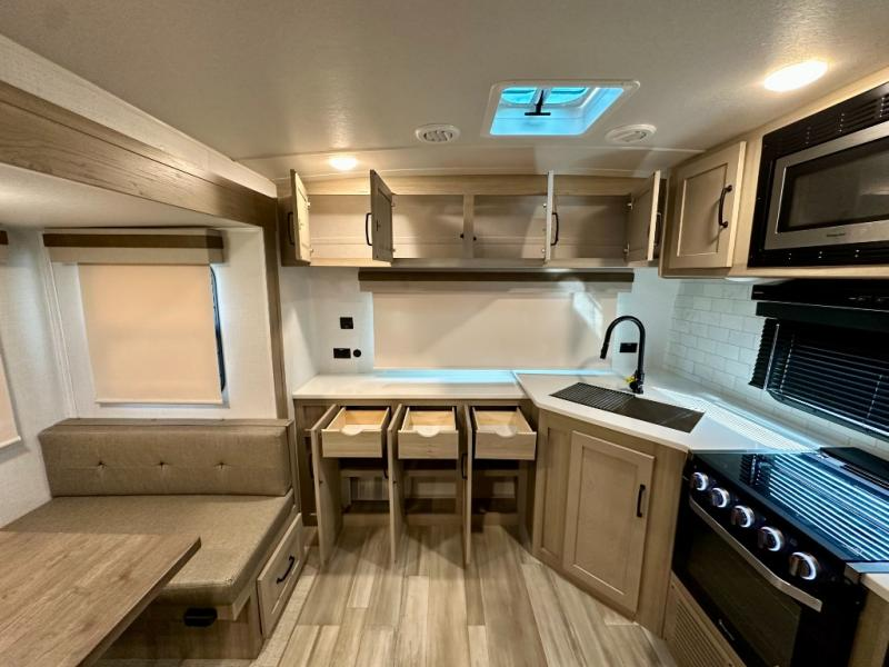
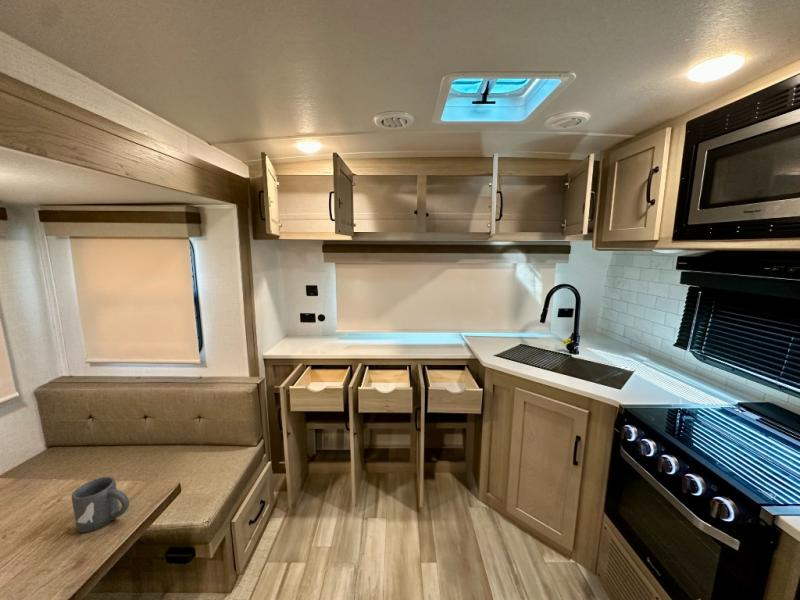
+ mug [71,476,130,533]
